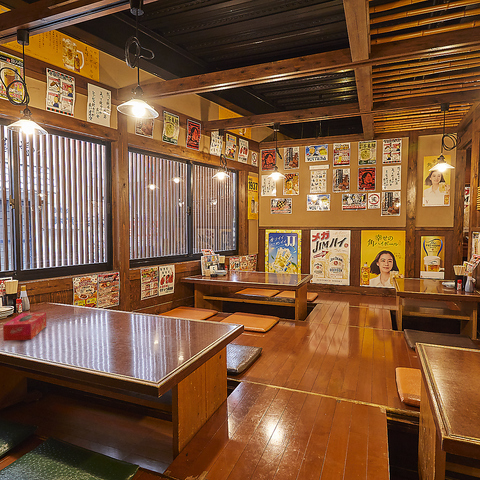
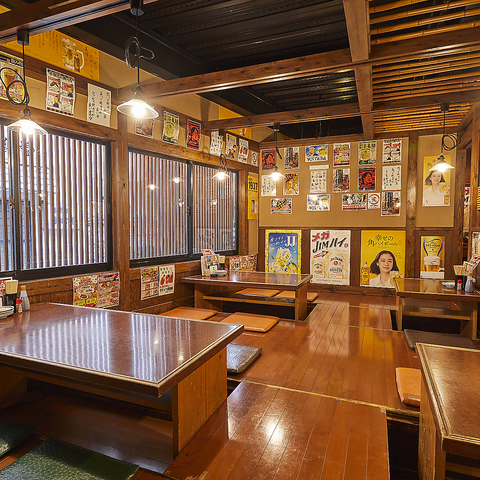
- tissue box [2,311,47,342]
